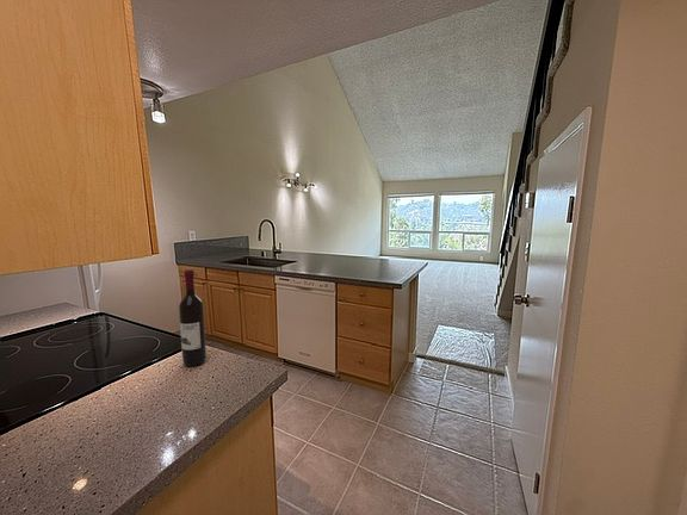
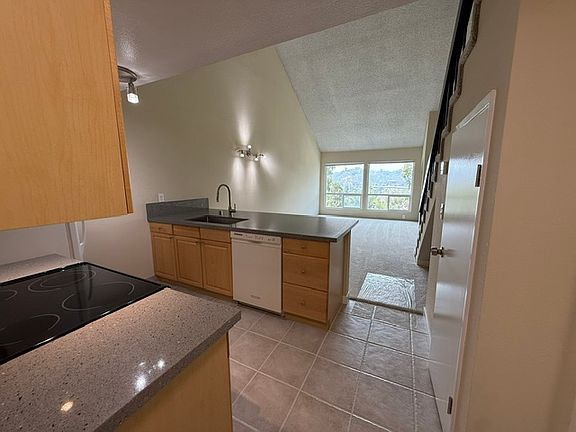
- wine bottle [178,268,208,367]
